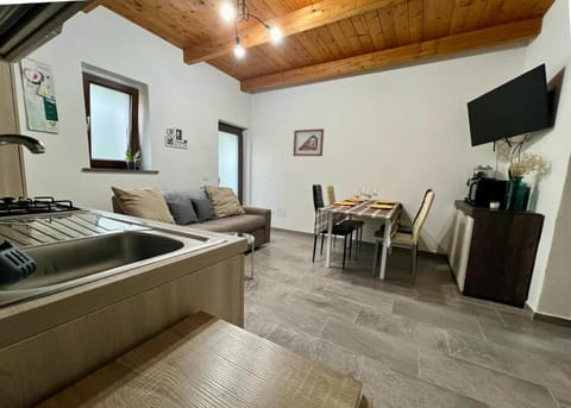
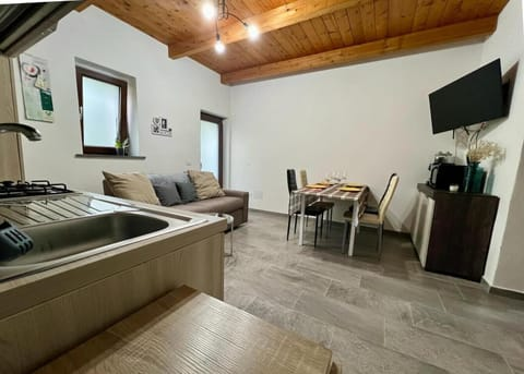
- picture frame [293,127,325,157]
